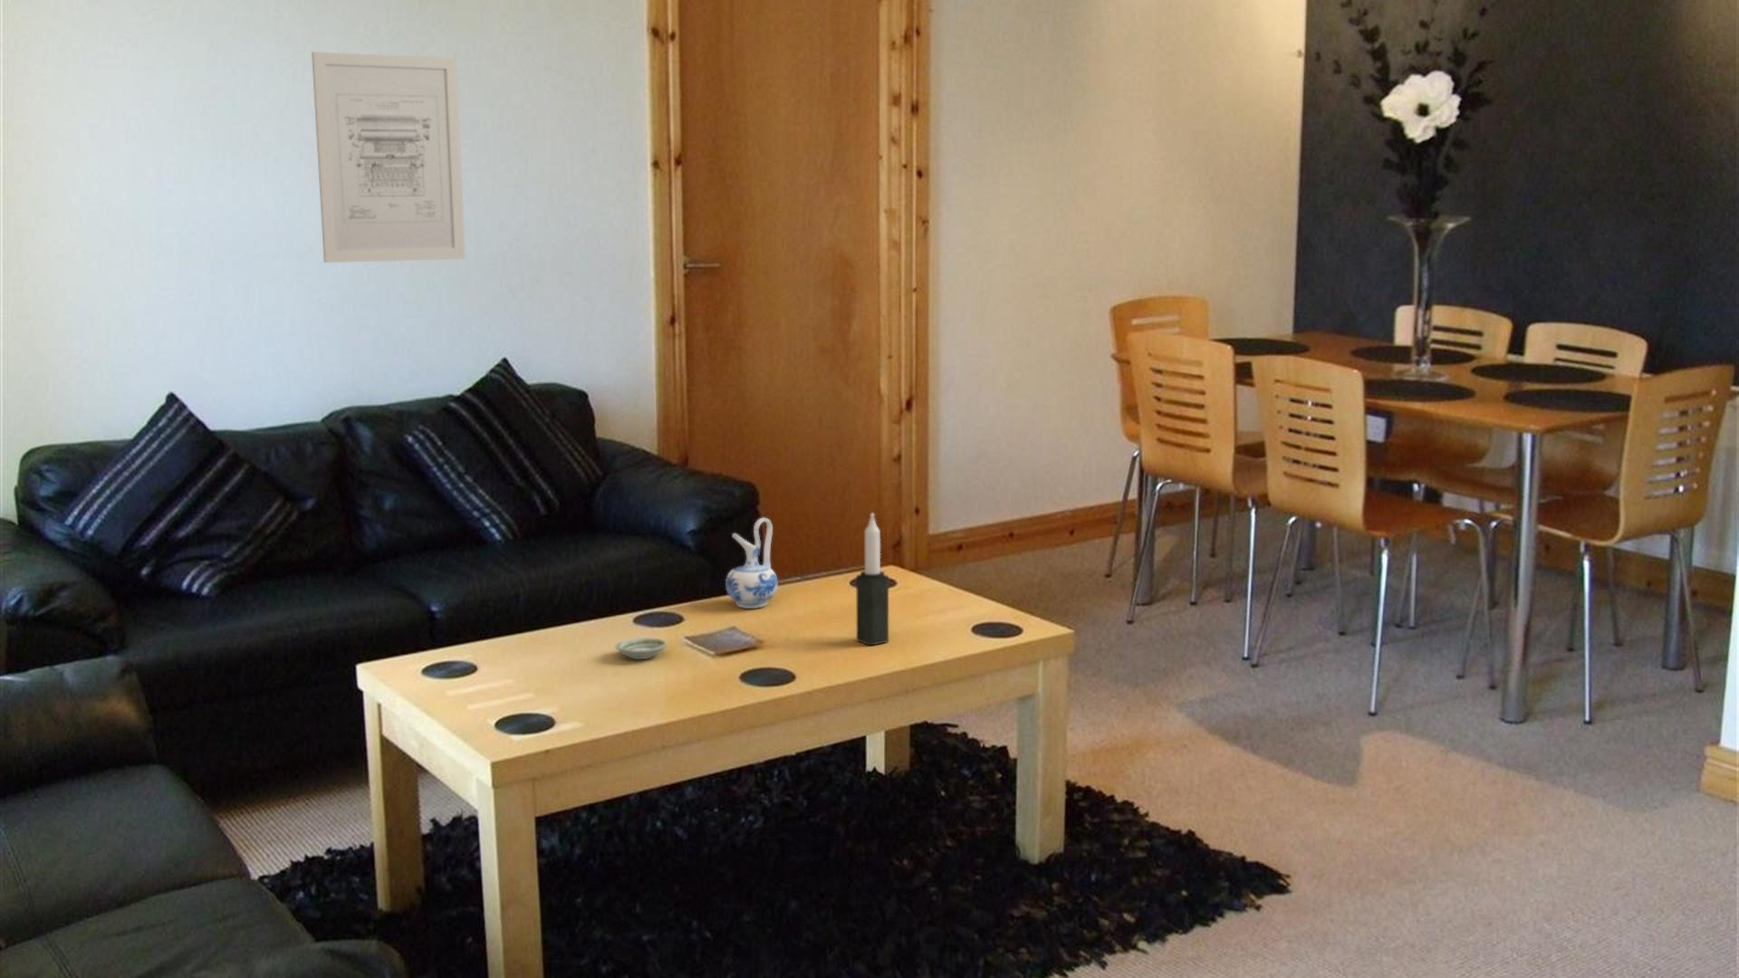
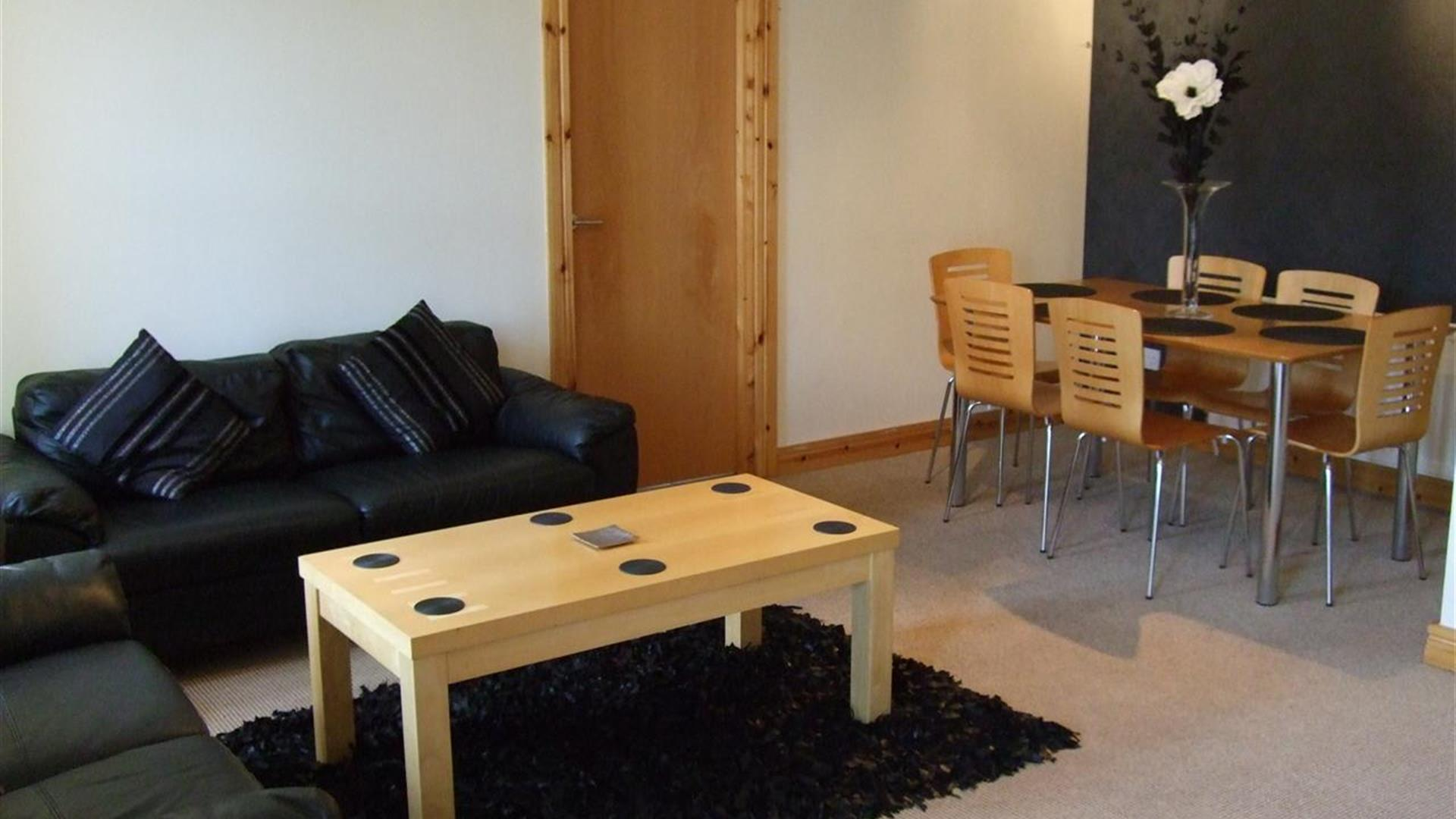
- candle [855,512,890,646]
- wall art [311,50,467,264]
- saucer [615,636,669,660]
- ceramic pitcher [725,517,779,609]
